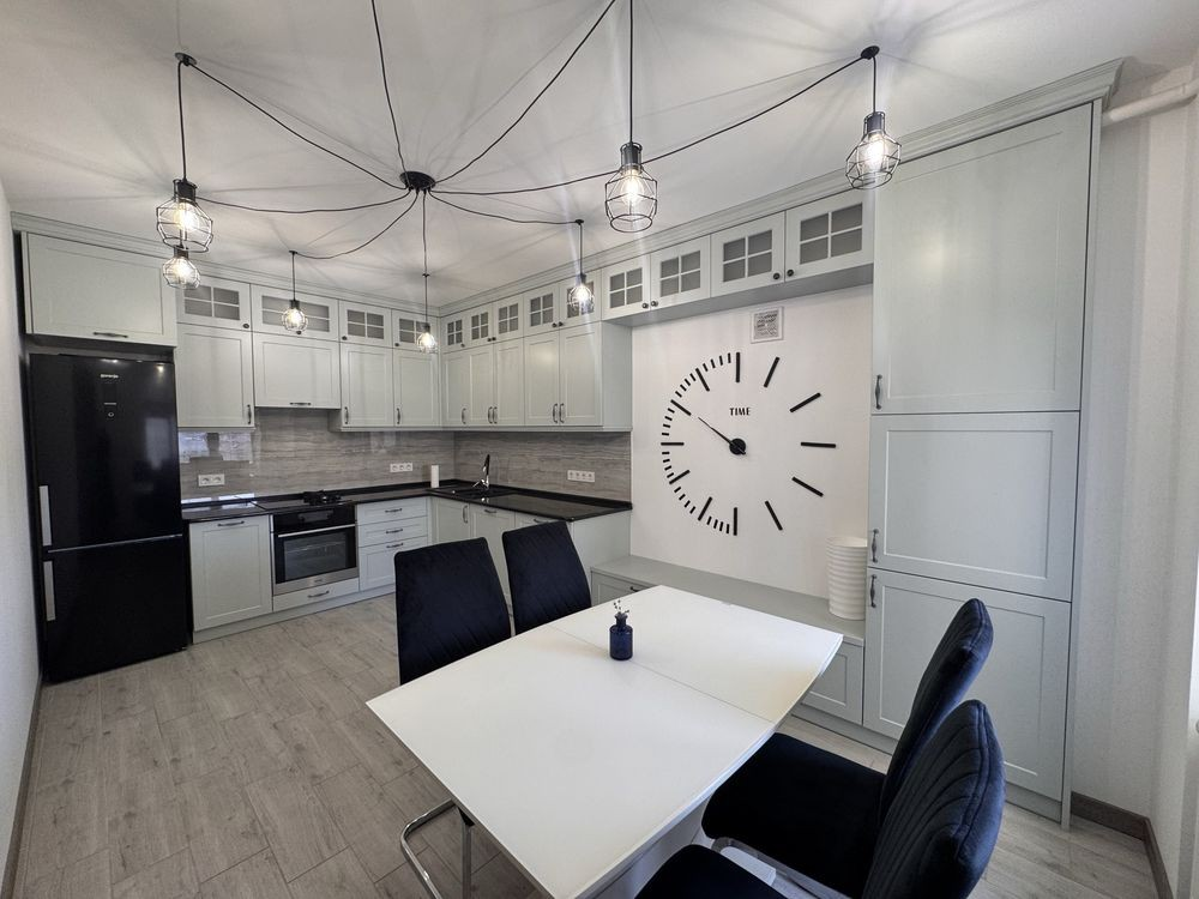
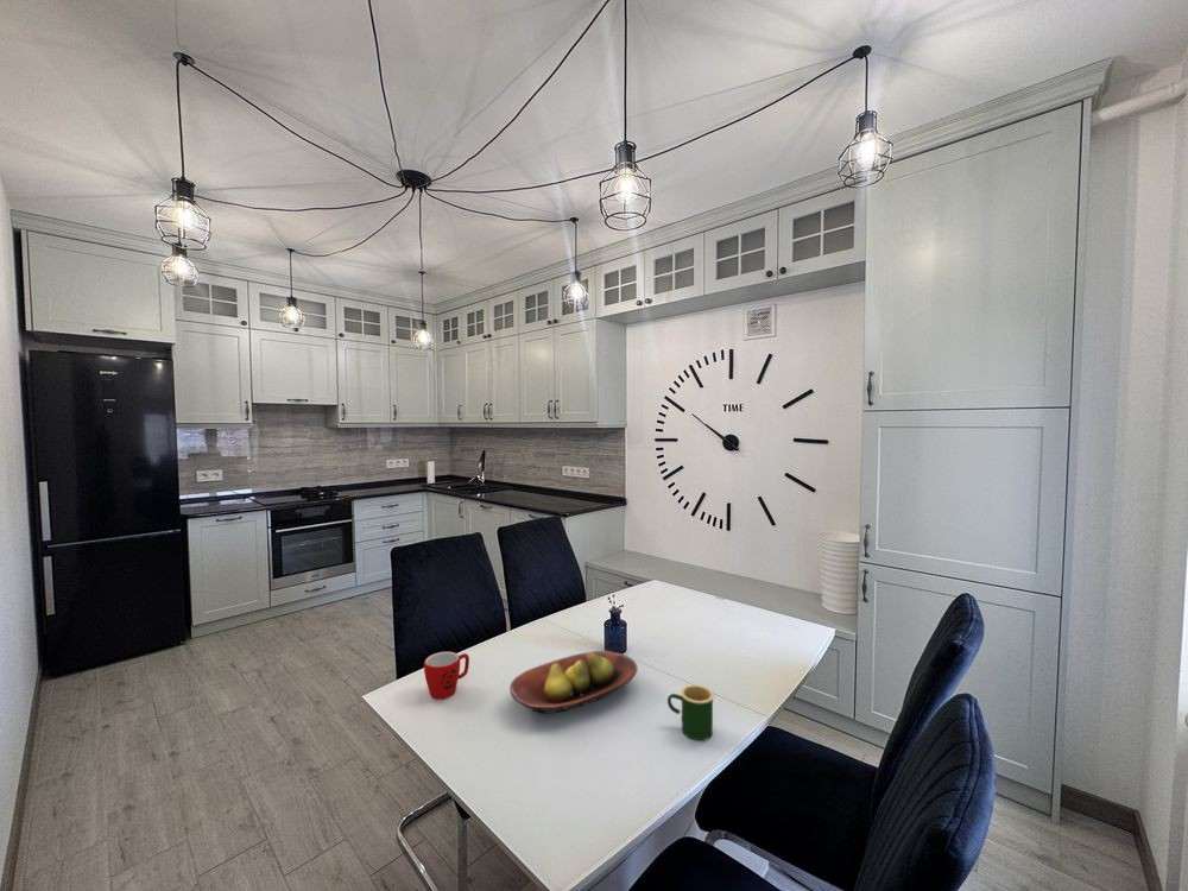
+ fruit bowl [508,650,639,716]
+ mug [666,684,715,741]
+ mug [423,651,470,700]
